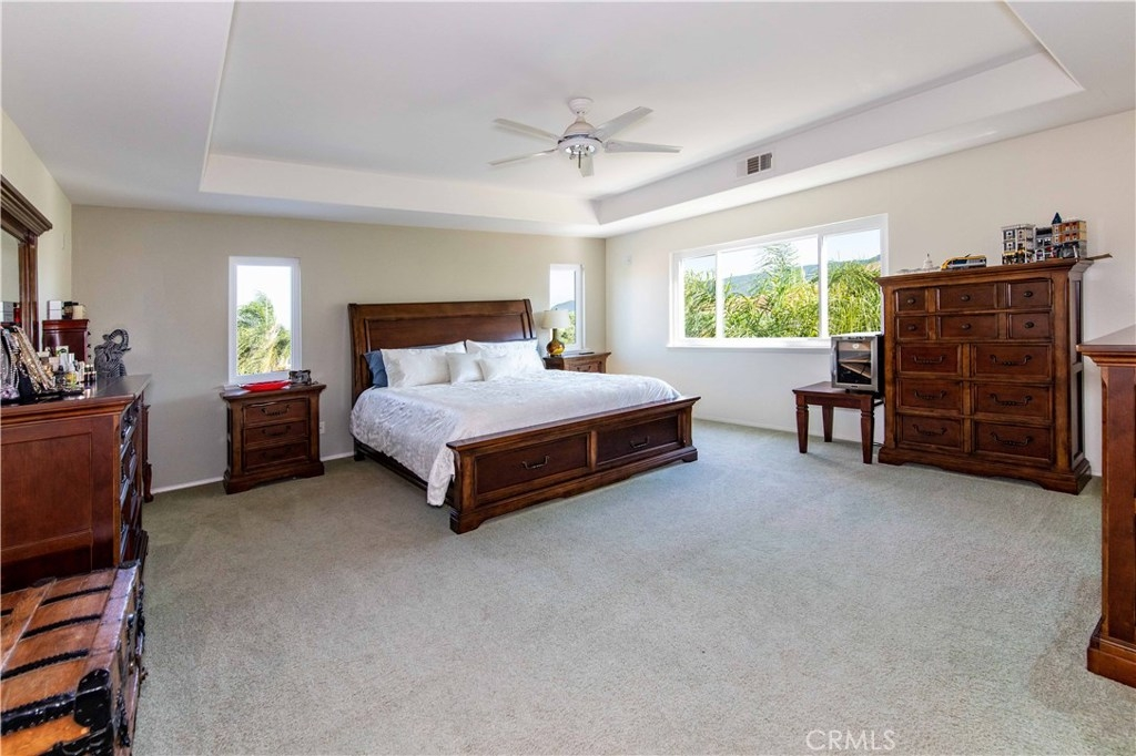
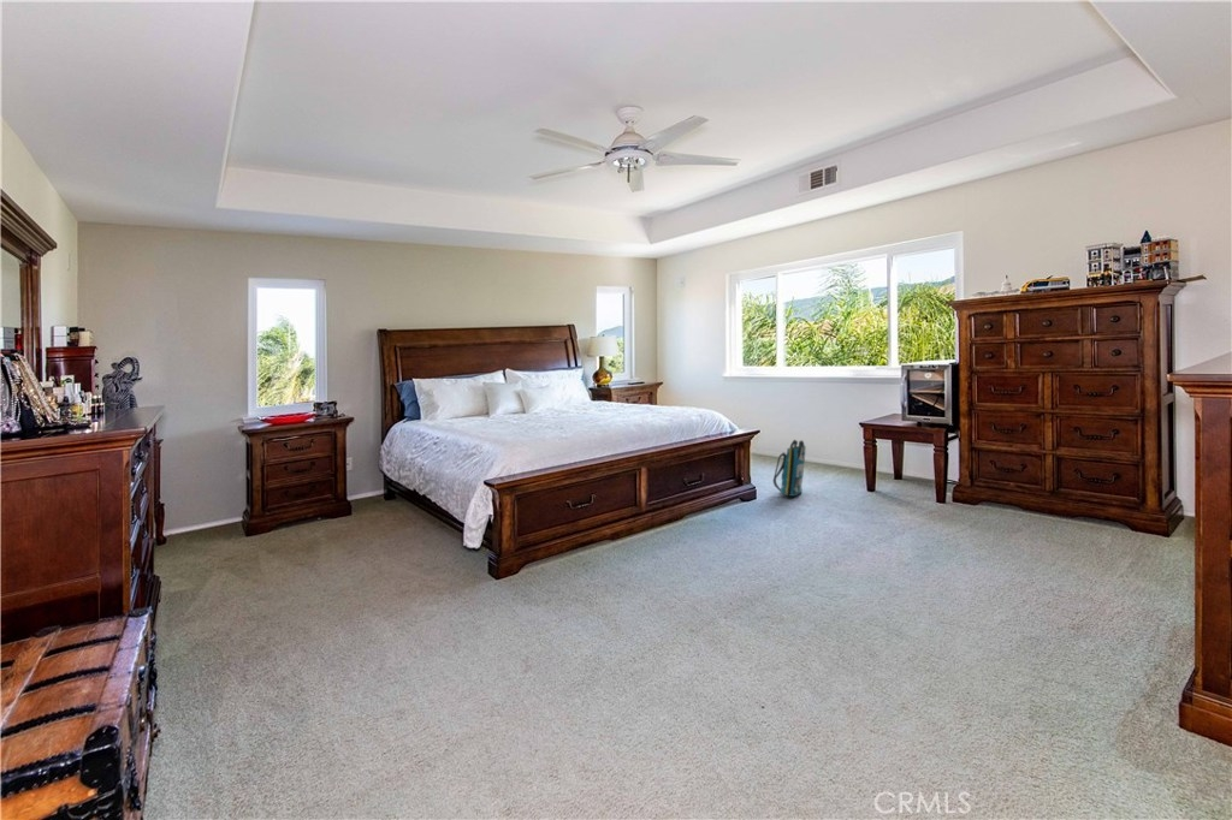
+ tote bag [772,439,807,498]
